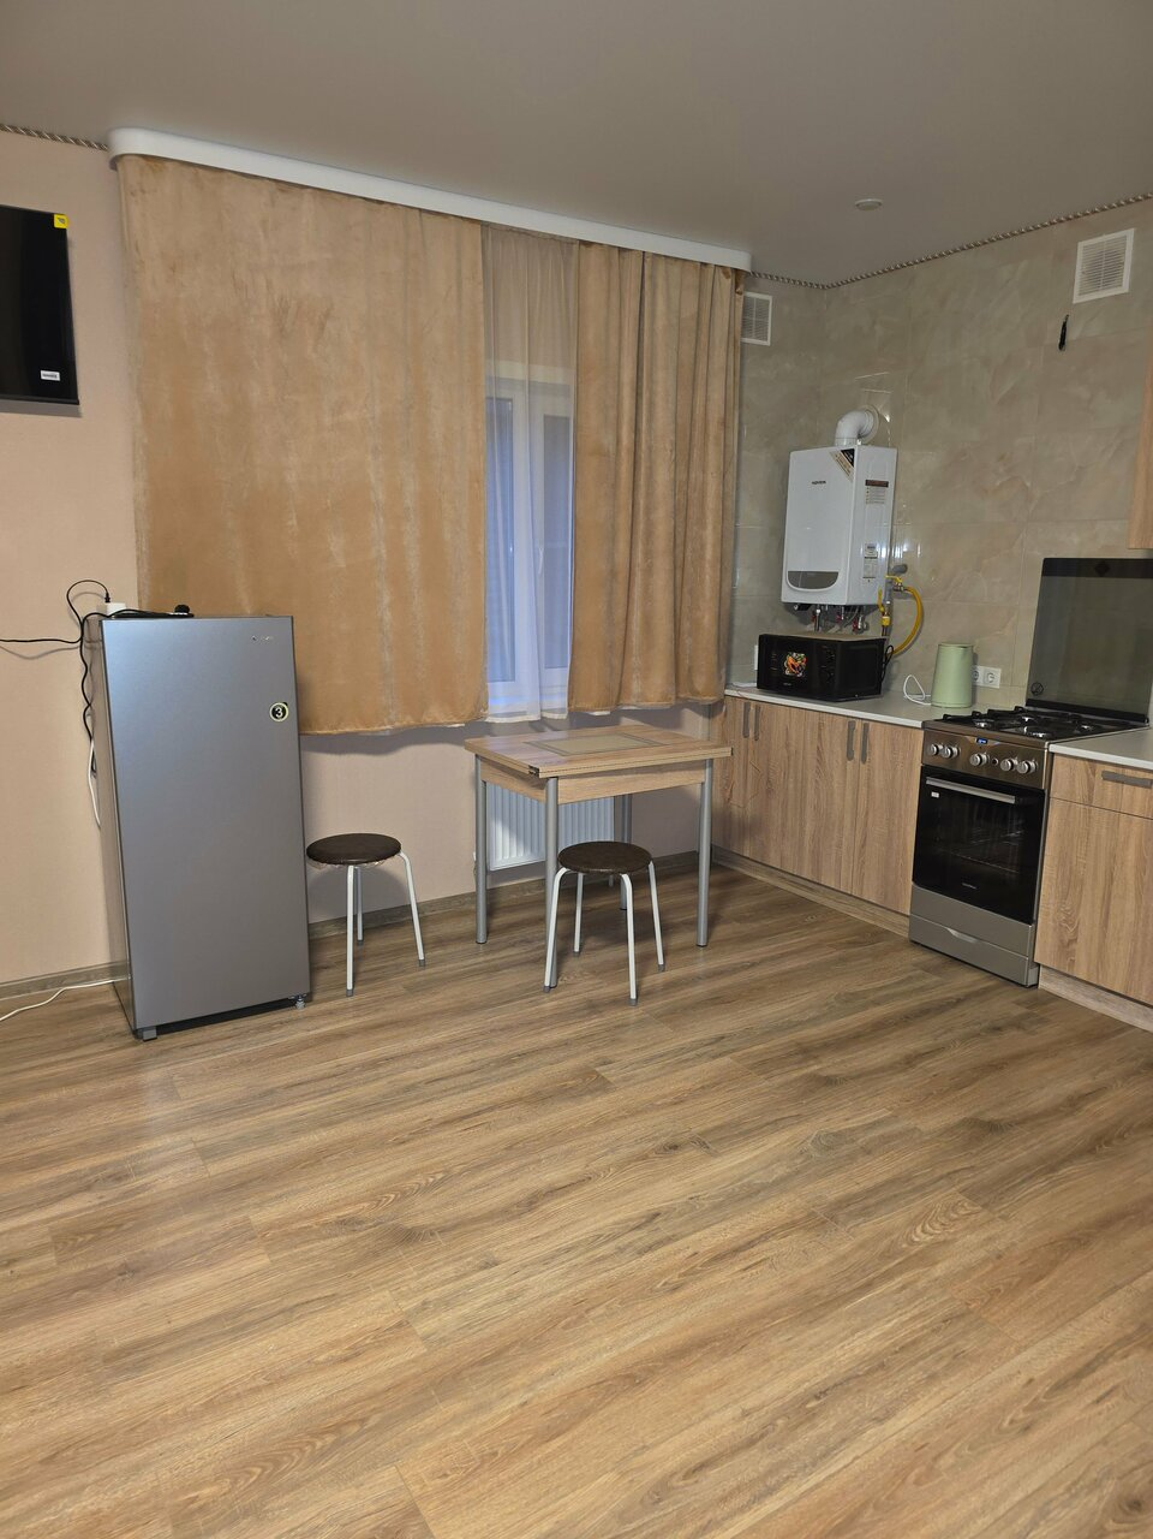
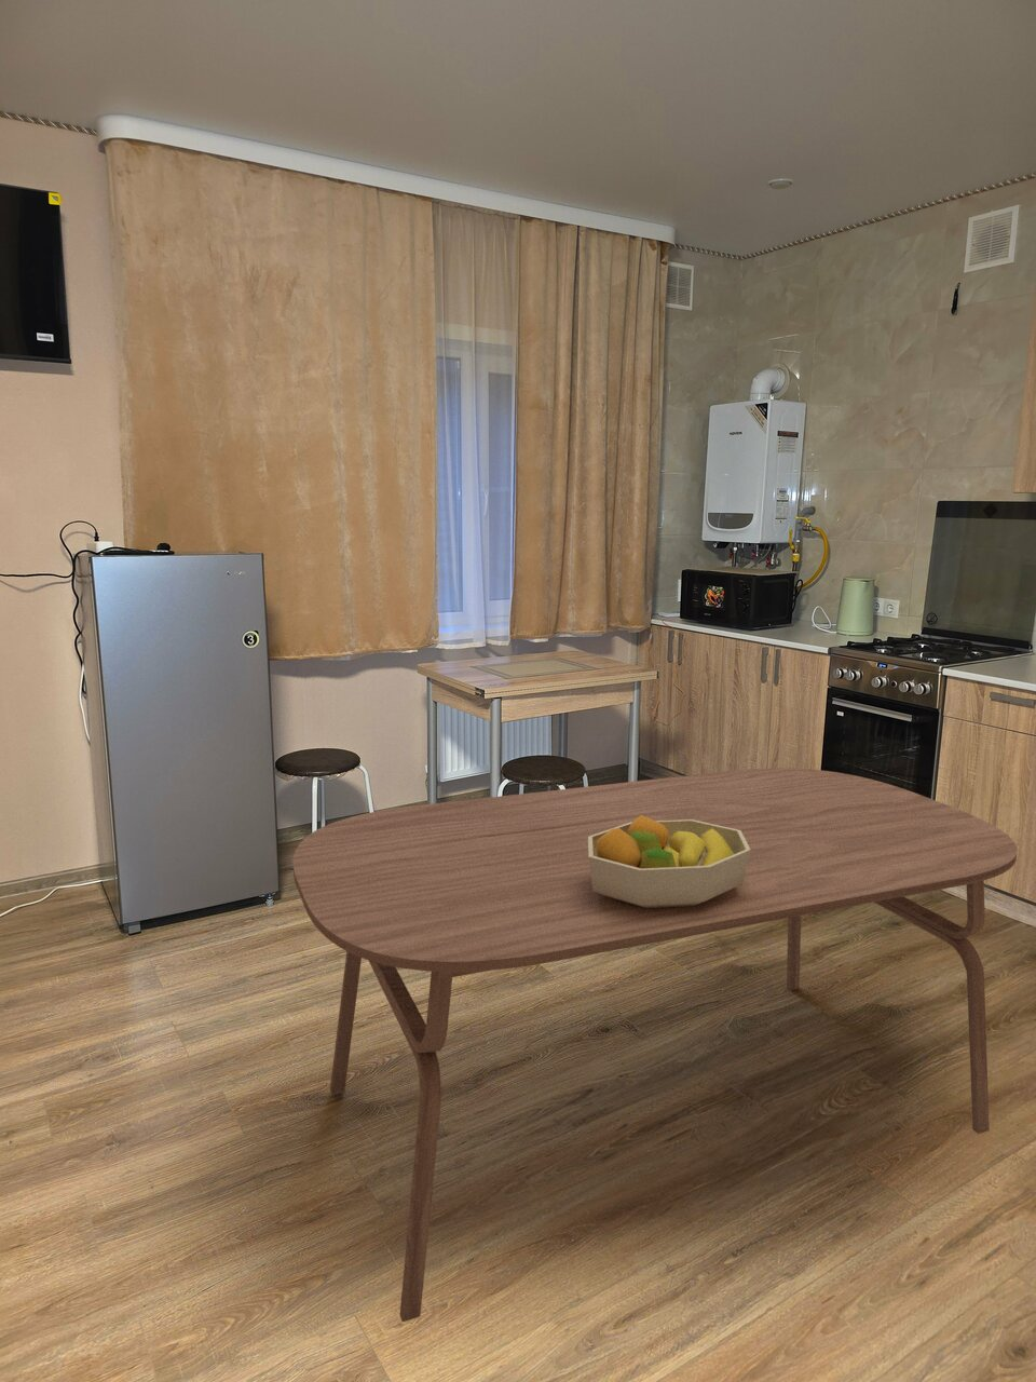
+ dining table [293,766,1019,1322]
+ fruit bowl [588,815,750,909]
